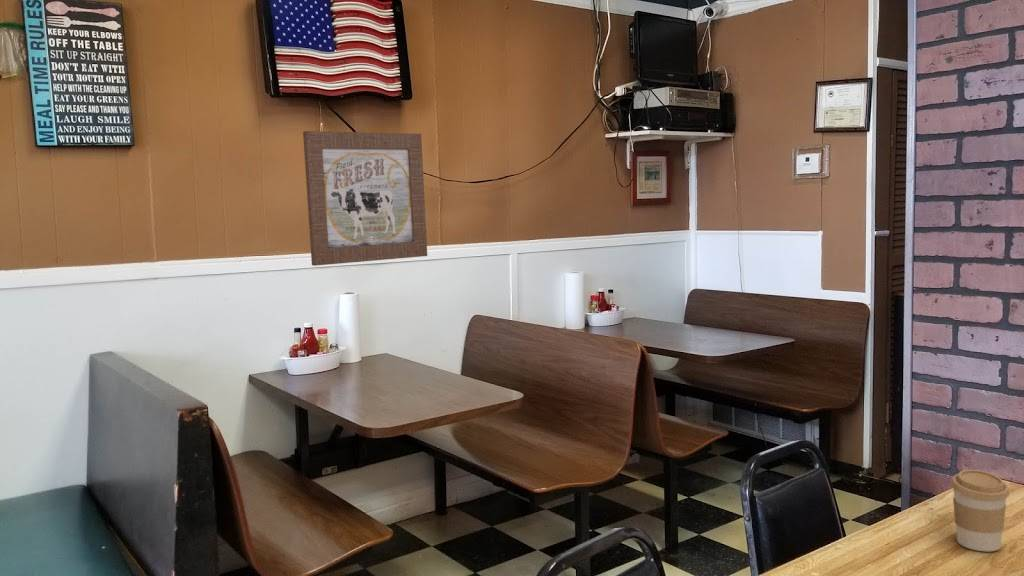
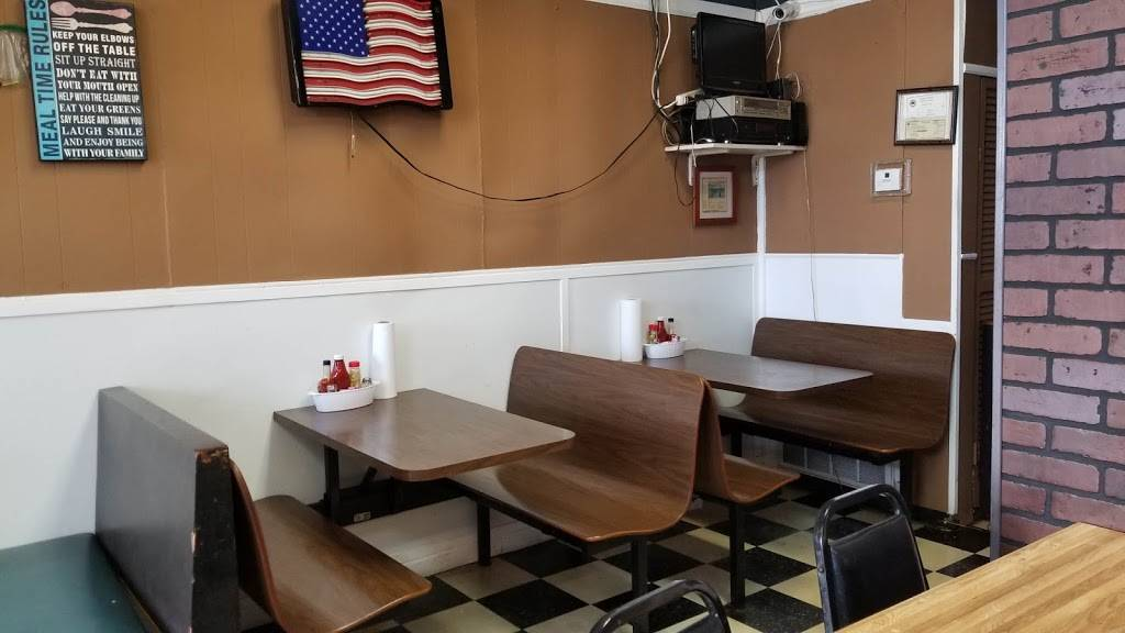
- coffee cup [950,469,1010,552]
- wall art [302,130,428,267]
